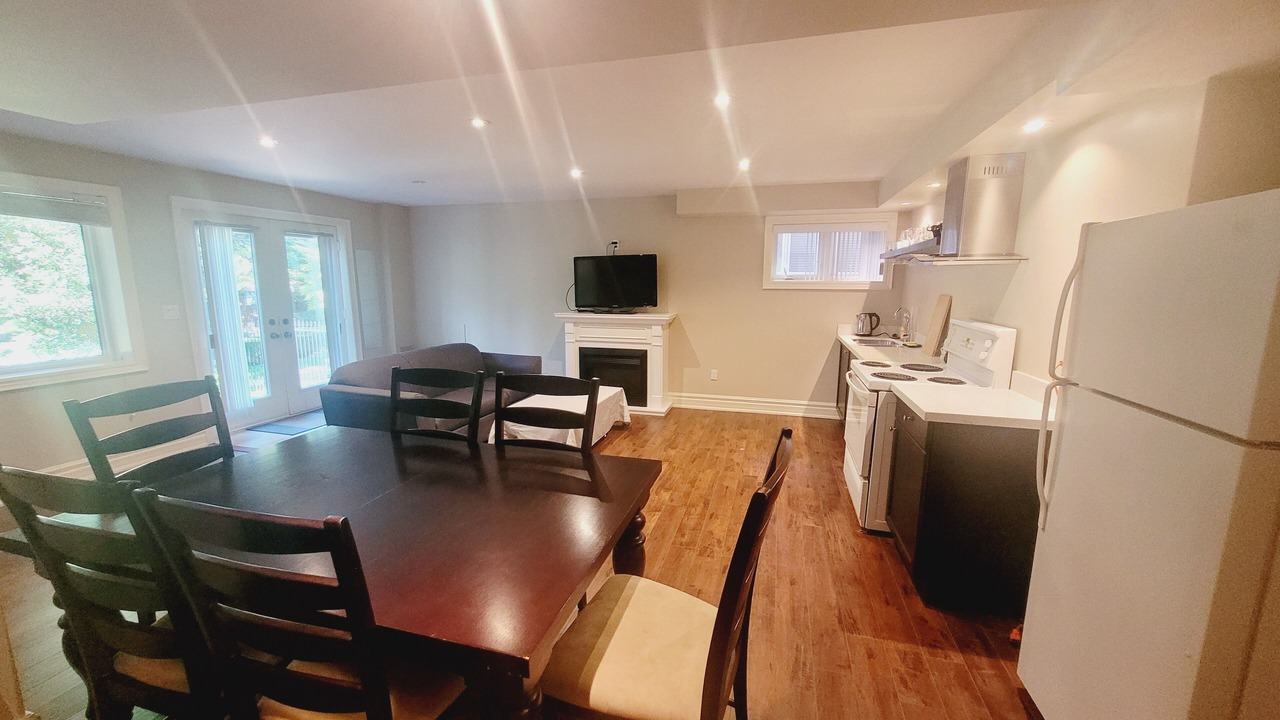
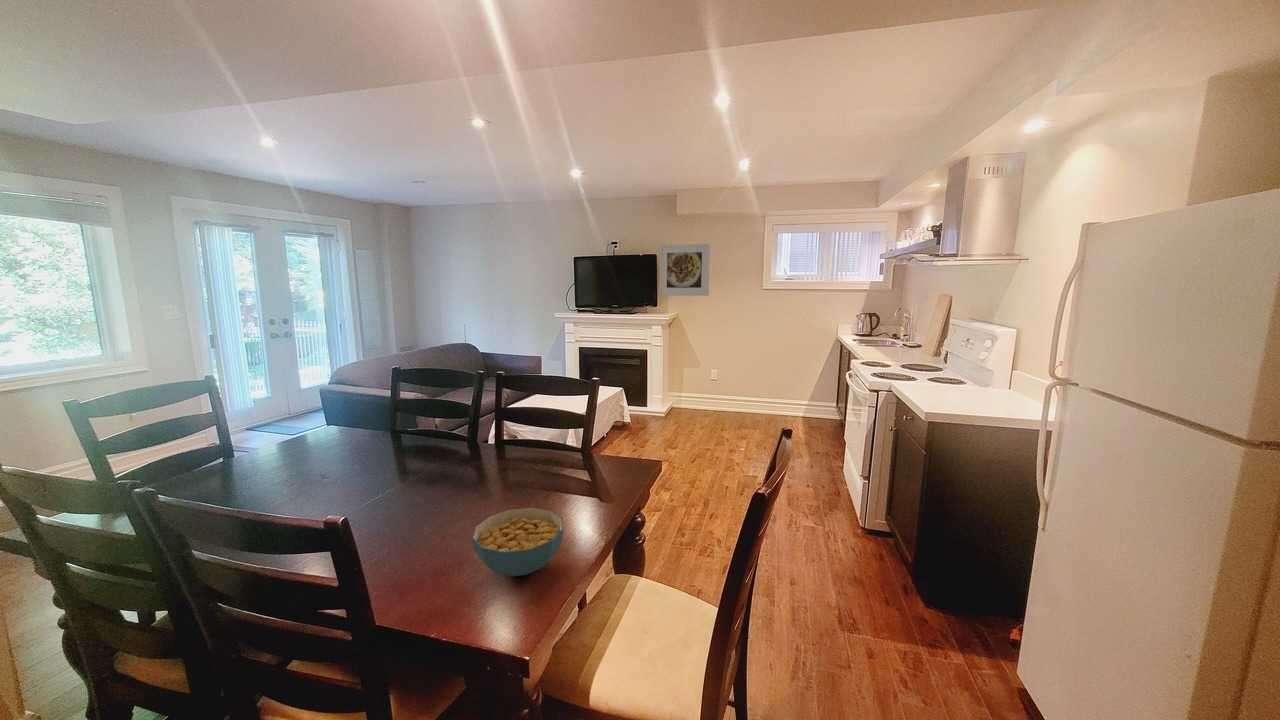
+ cereal bowl [471,507,564,577]
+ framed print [658,243,711,297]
